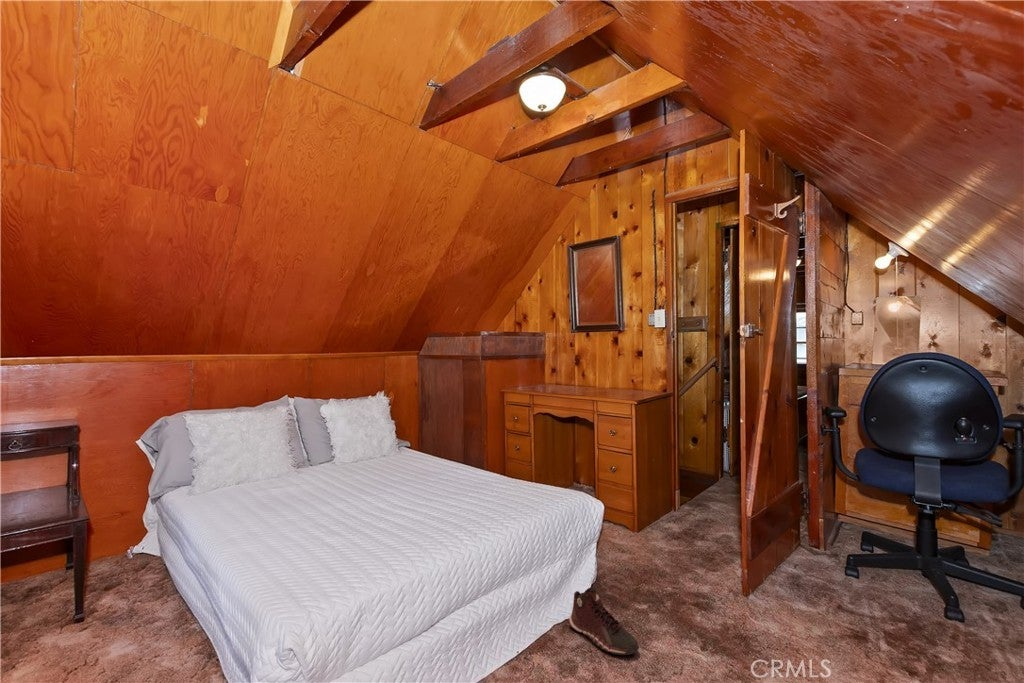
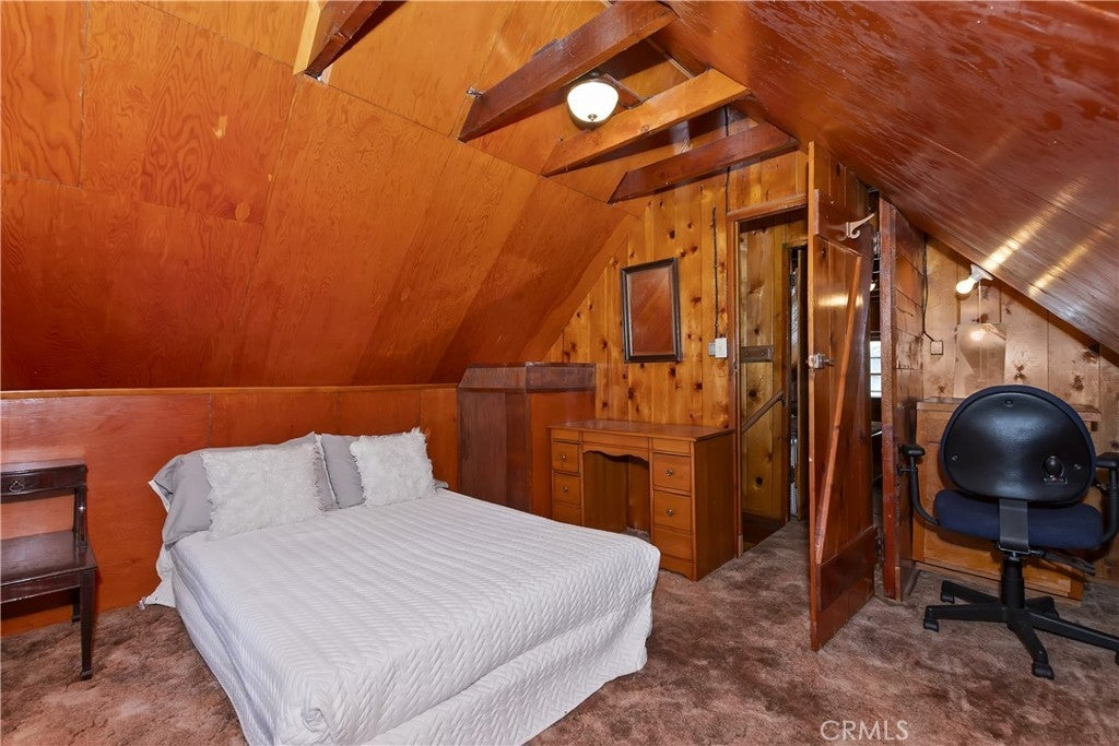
- sneaker [569,586,640,656]
